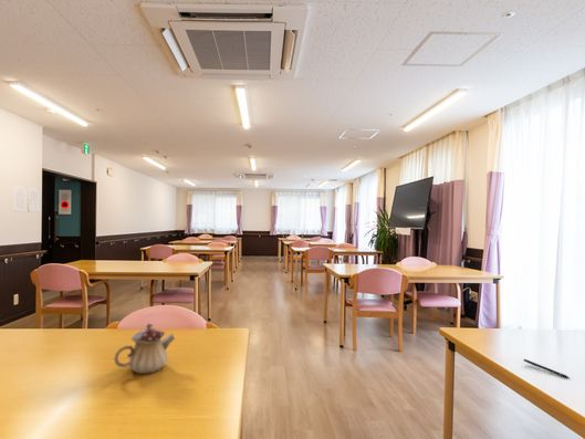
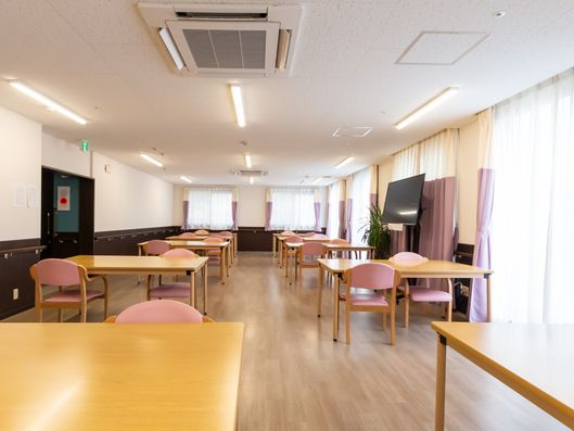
- pen [523,358,571,379]
- teapot [113,323,176,375]
